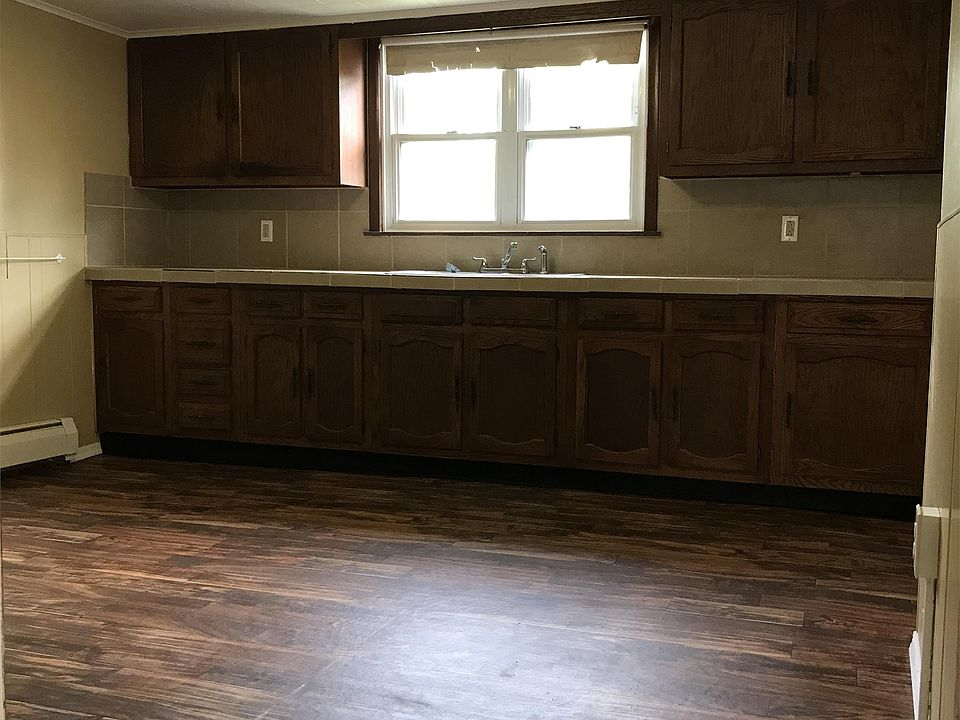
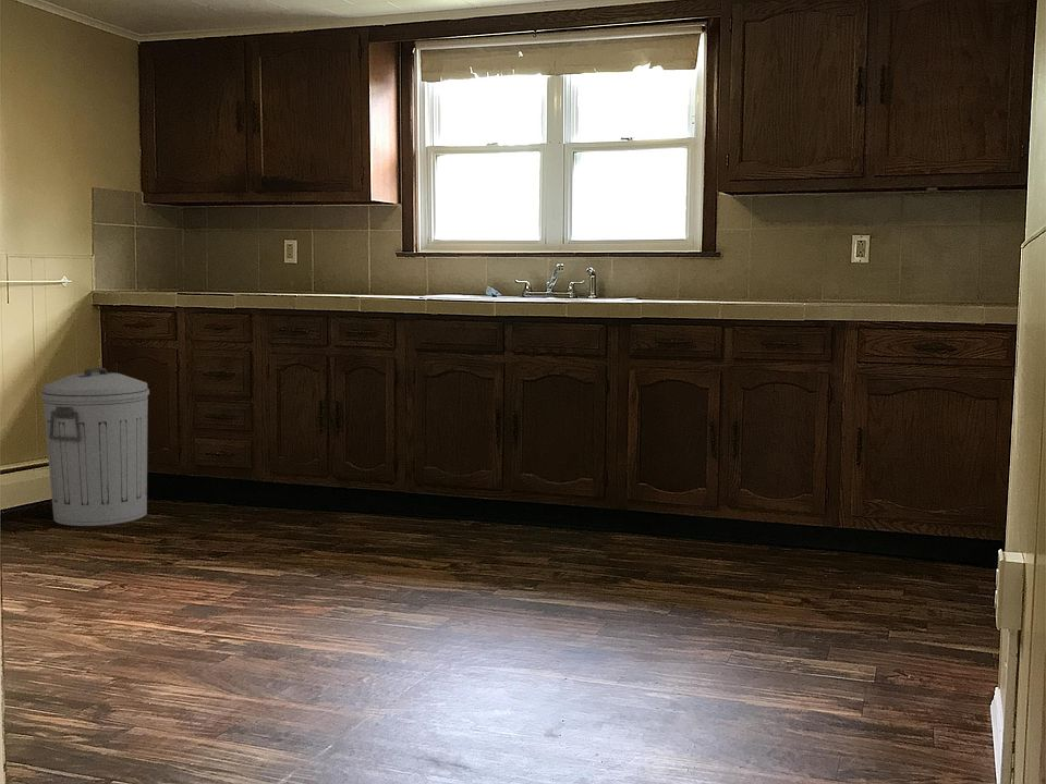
+ trash can [40,367,150,527]
